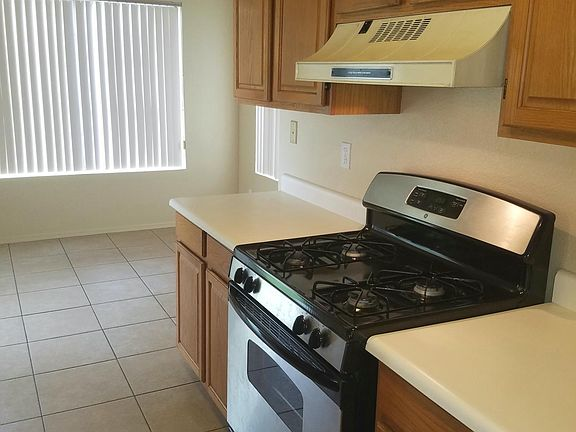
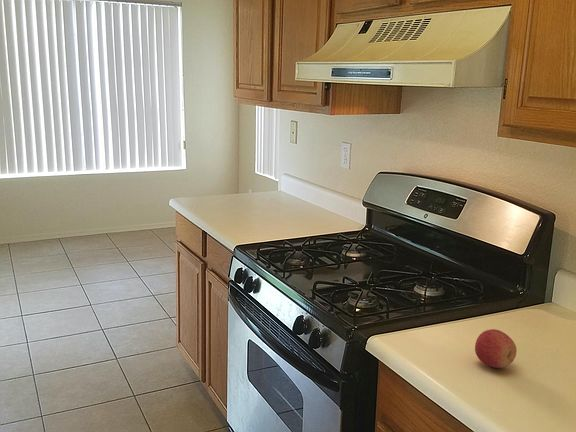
+ apple [474,328,518,369]
